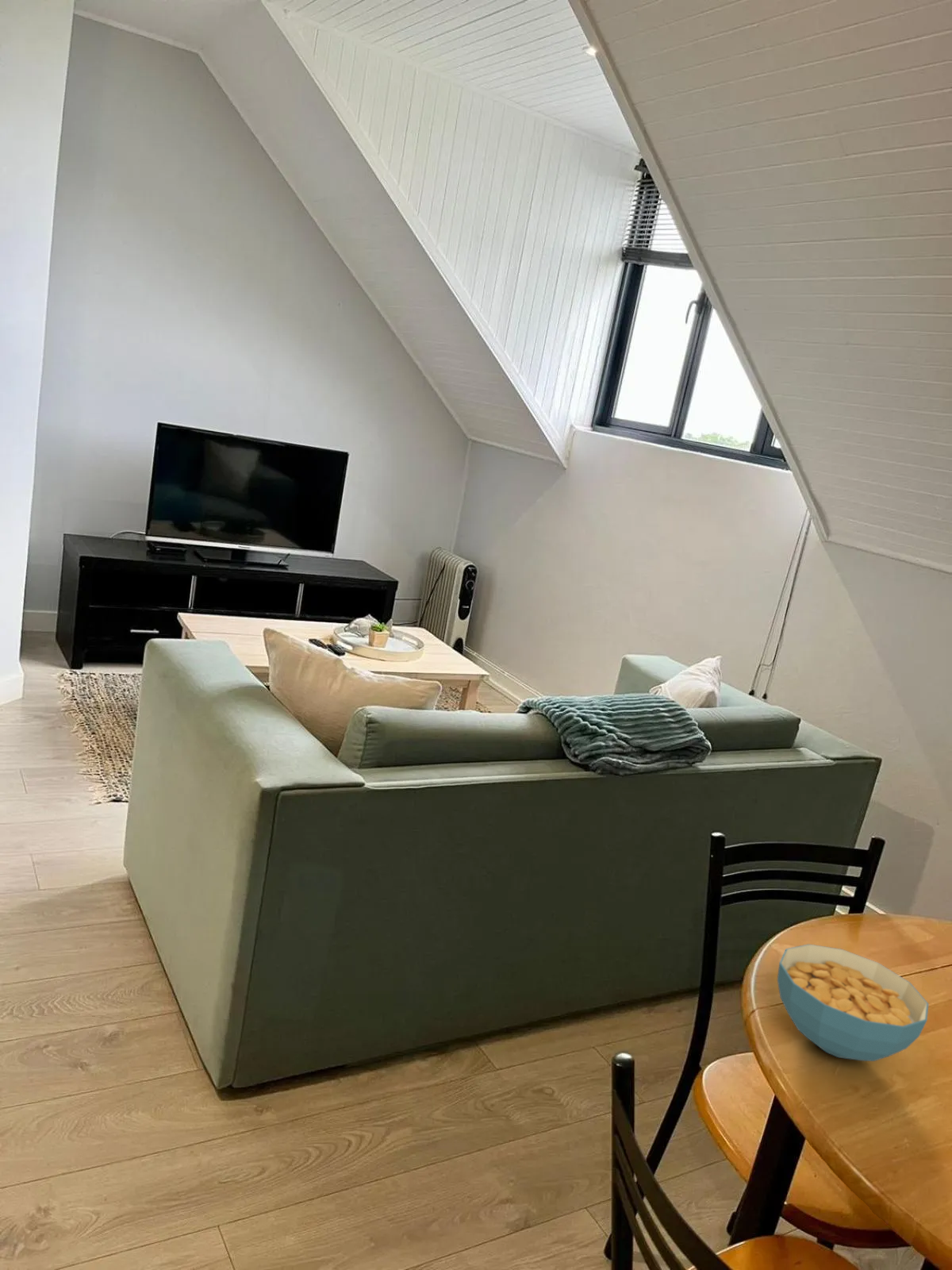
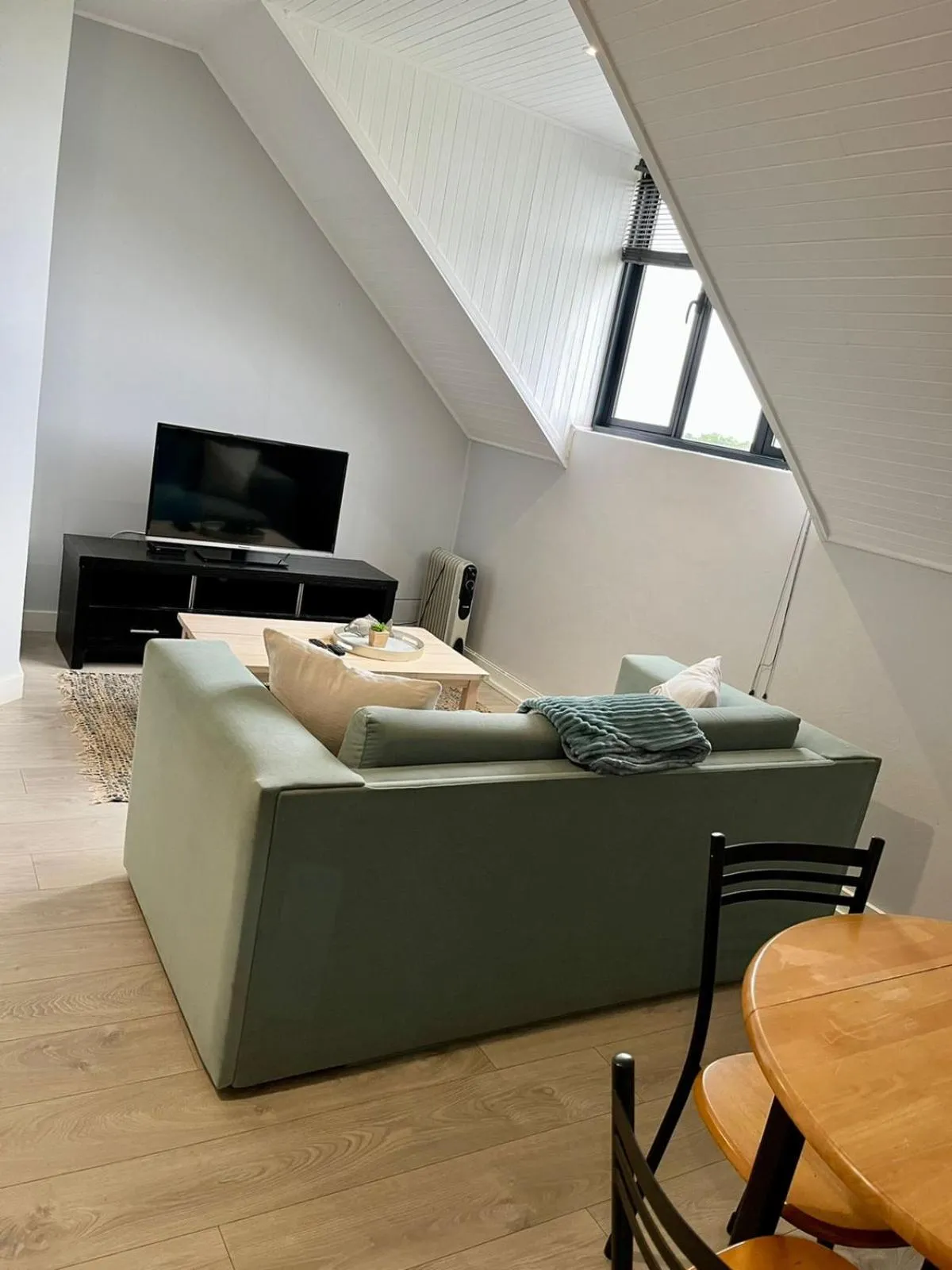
- cereal bowl [777,943,930,1062]
